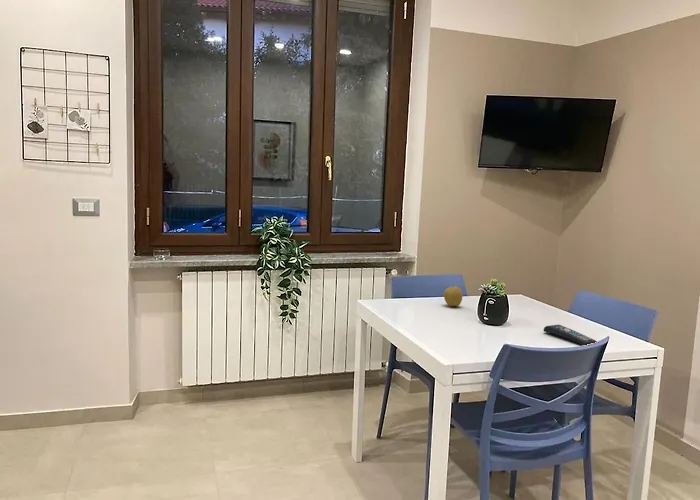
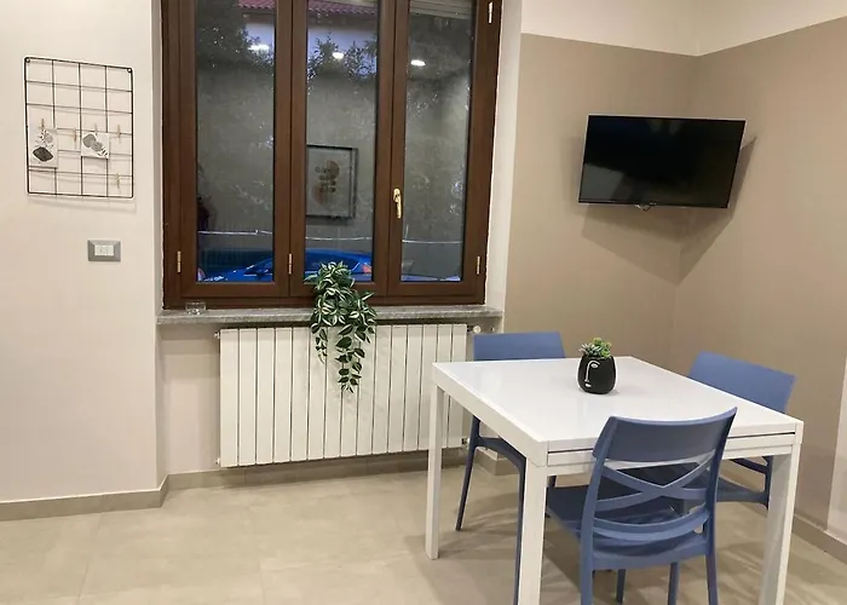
- remote control [543,324,598,346]
- fruit [443,285,464,307]
